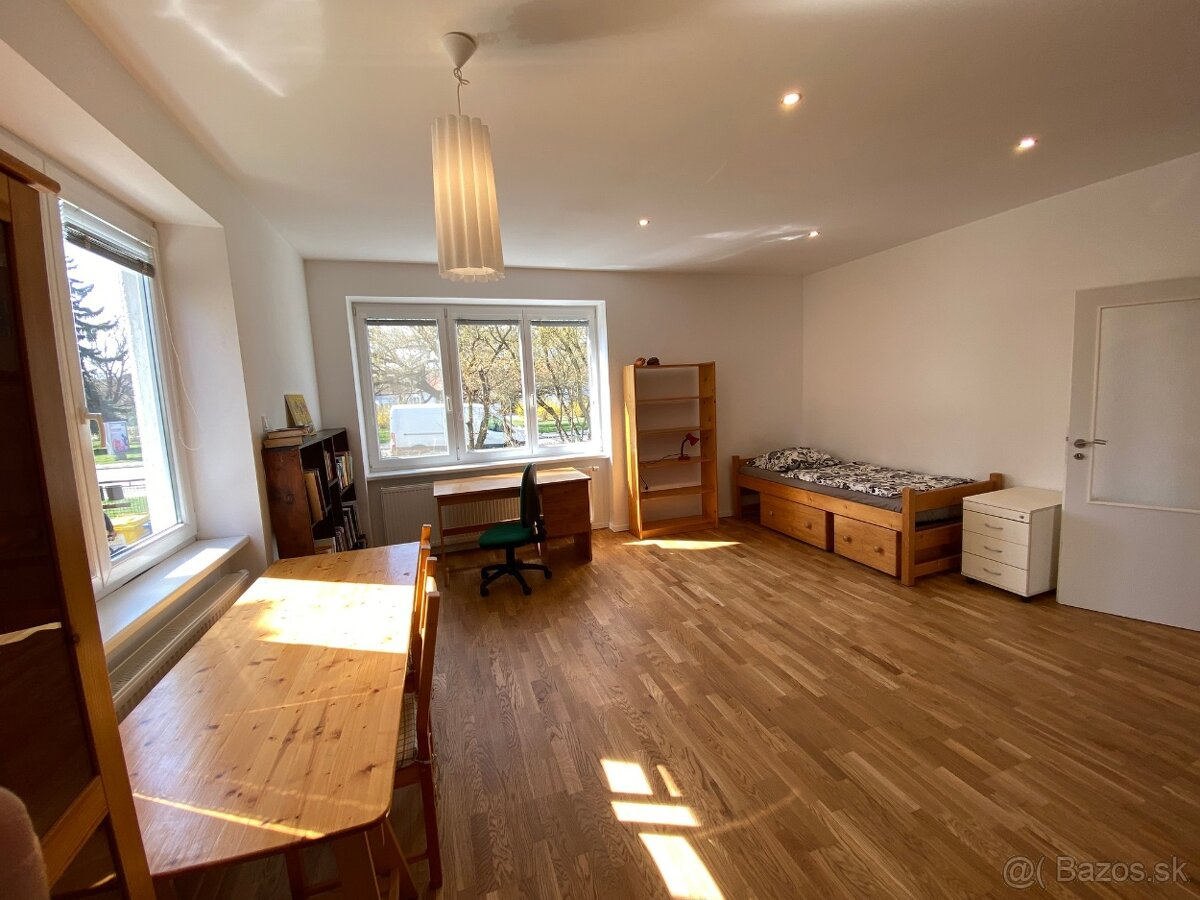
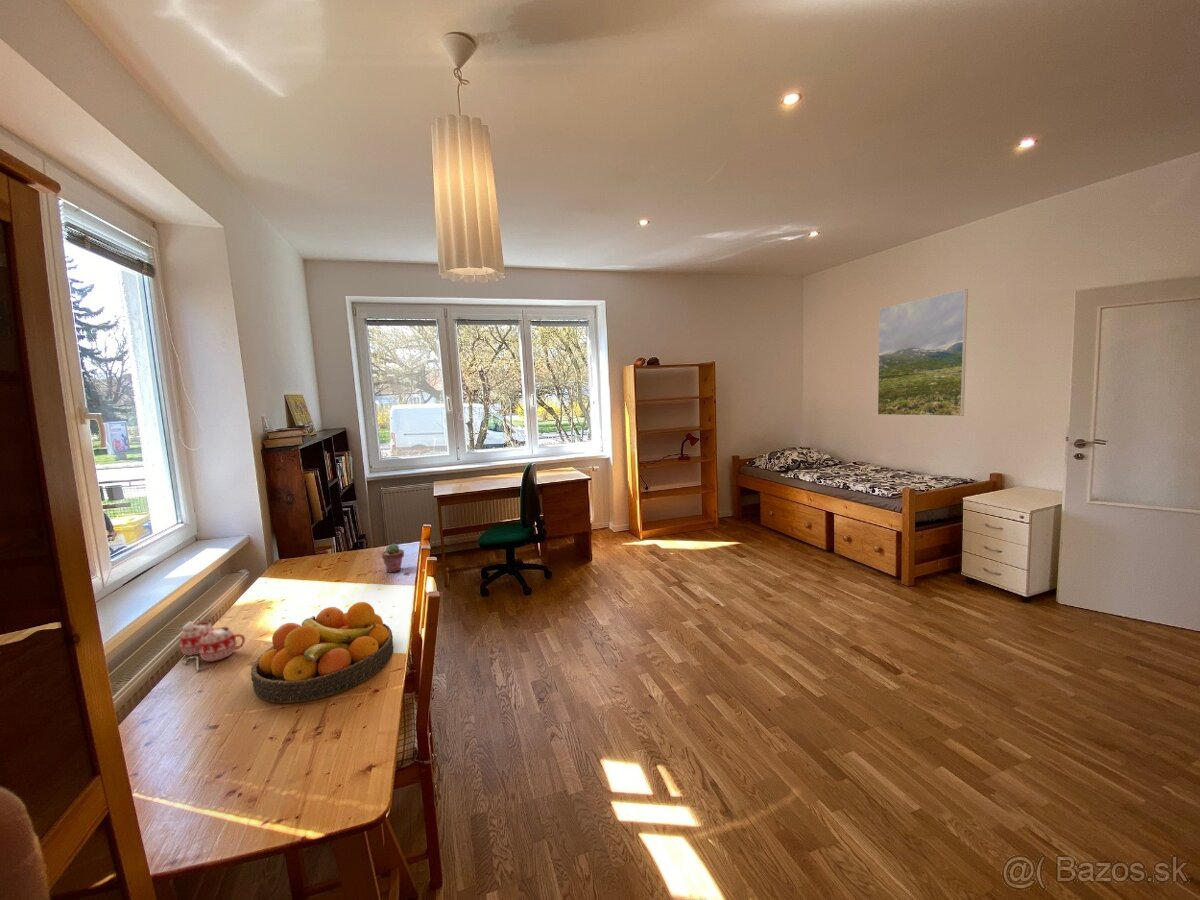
+ mug [178,617,246,671]
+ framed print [877,288,969,417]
+ potted succulent [381,542,405,573]
+ fruit bowl [250,601,394,704]
